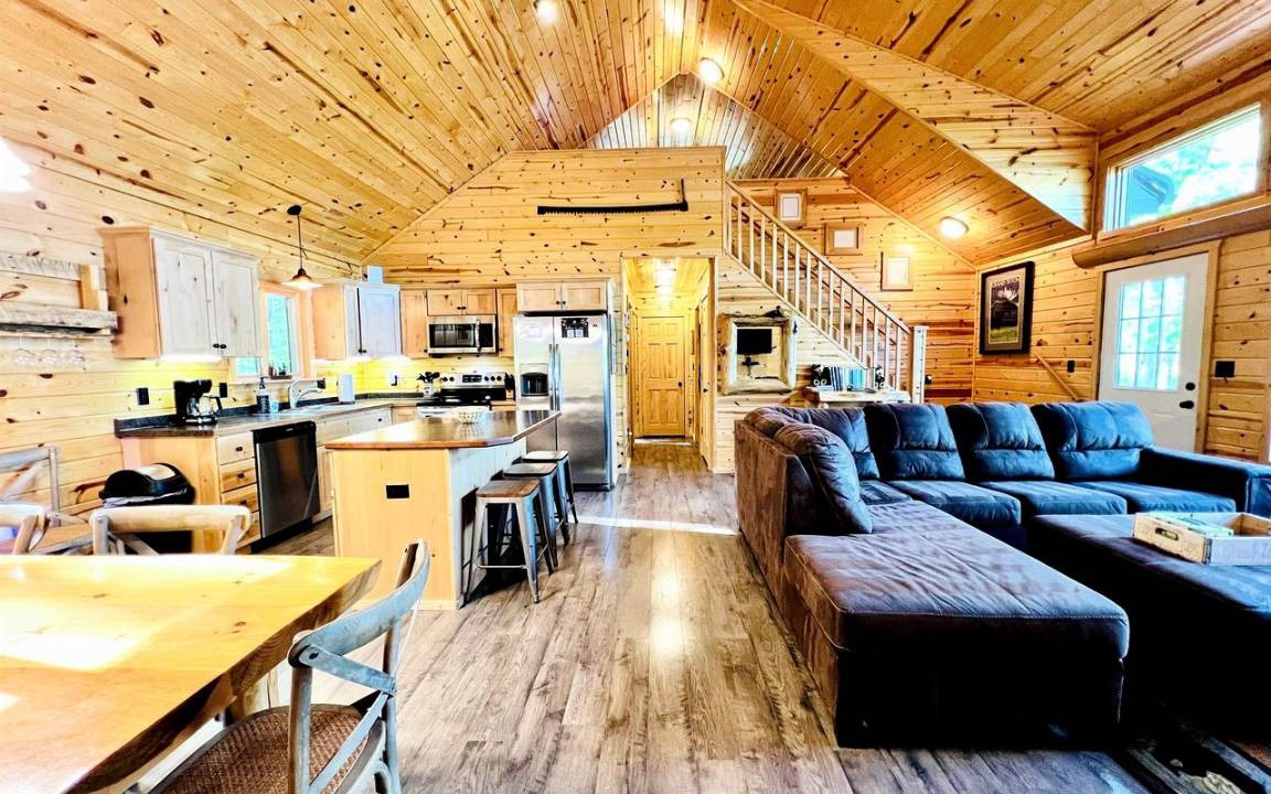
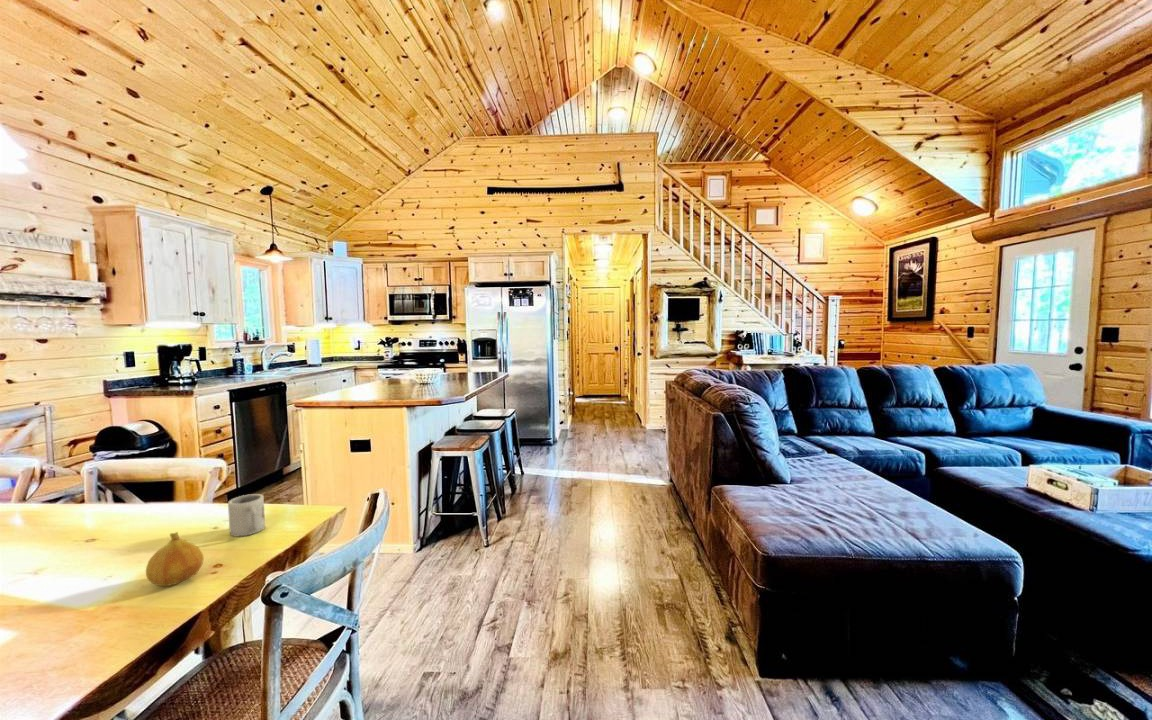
+ cup [227,493,266,538]
+ fruit [145,531,205,587]
